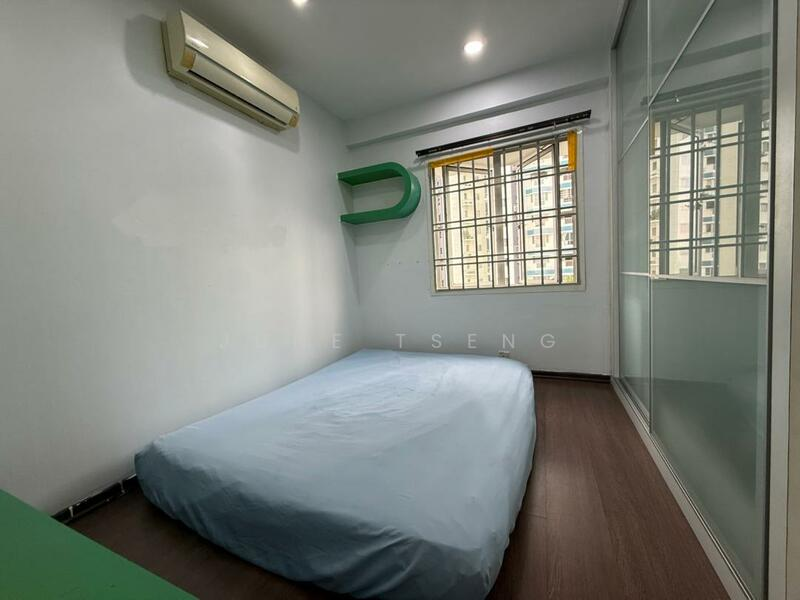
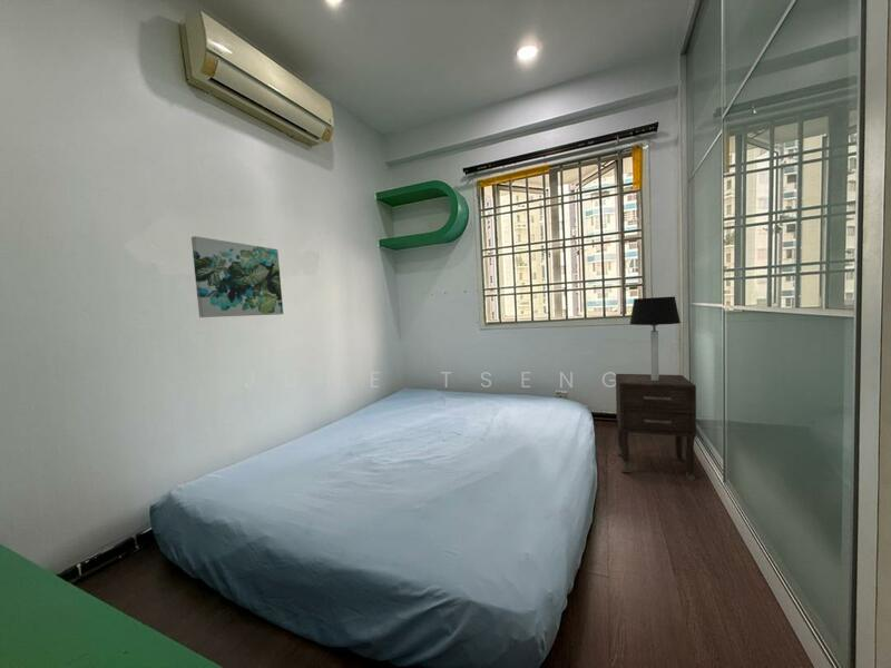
+ wall art [190,235,284,318]
+ nightstand [615,373,697,481]
+ table lamp [628,295,682,381]
